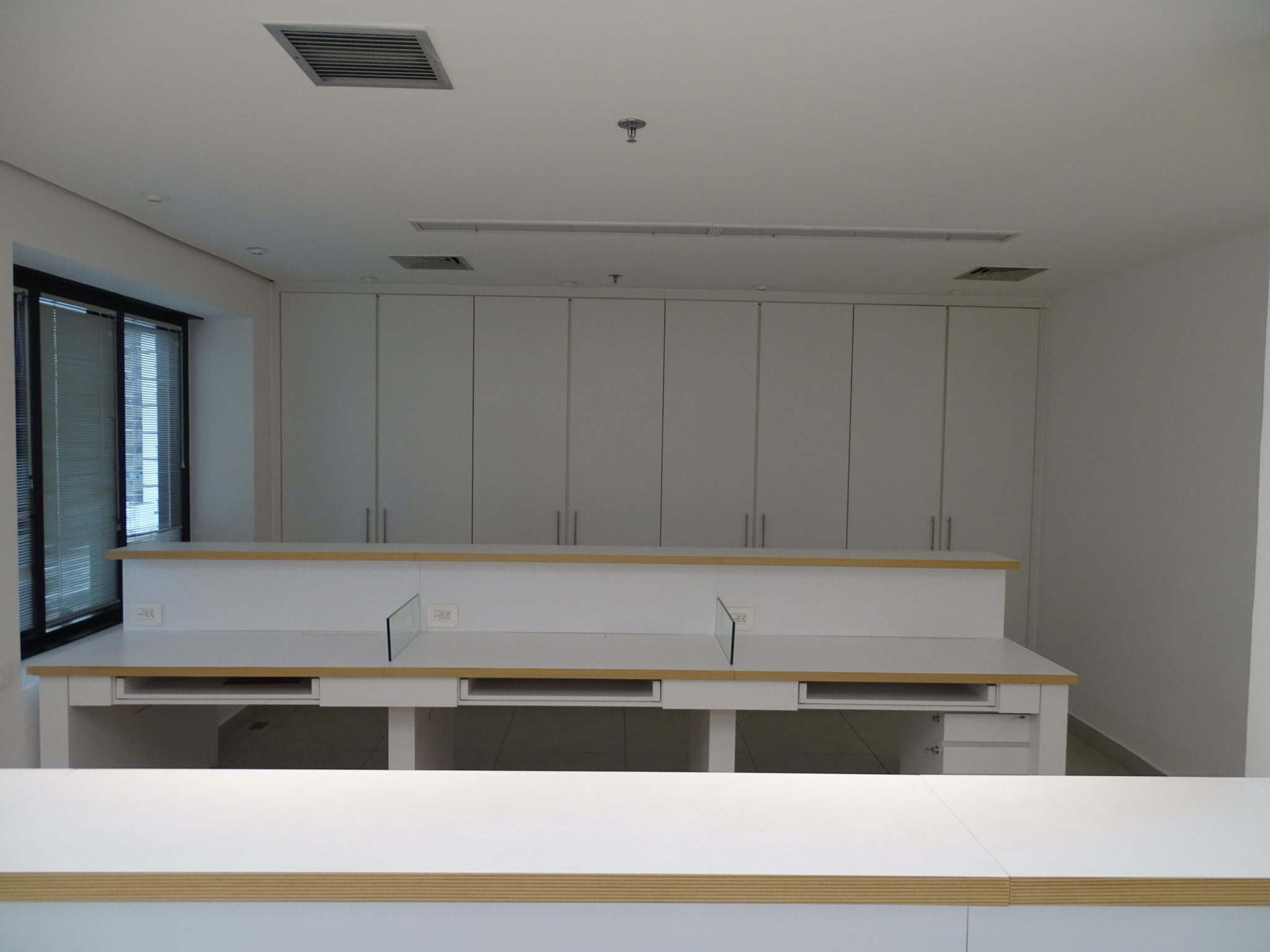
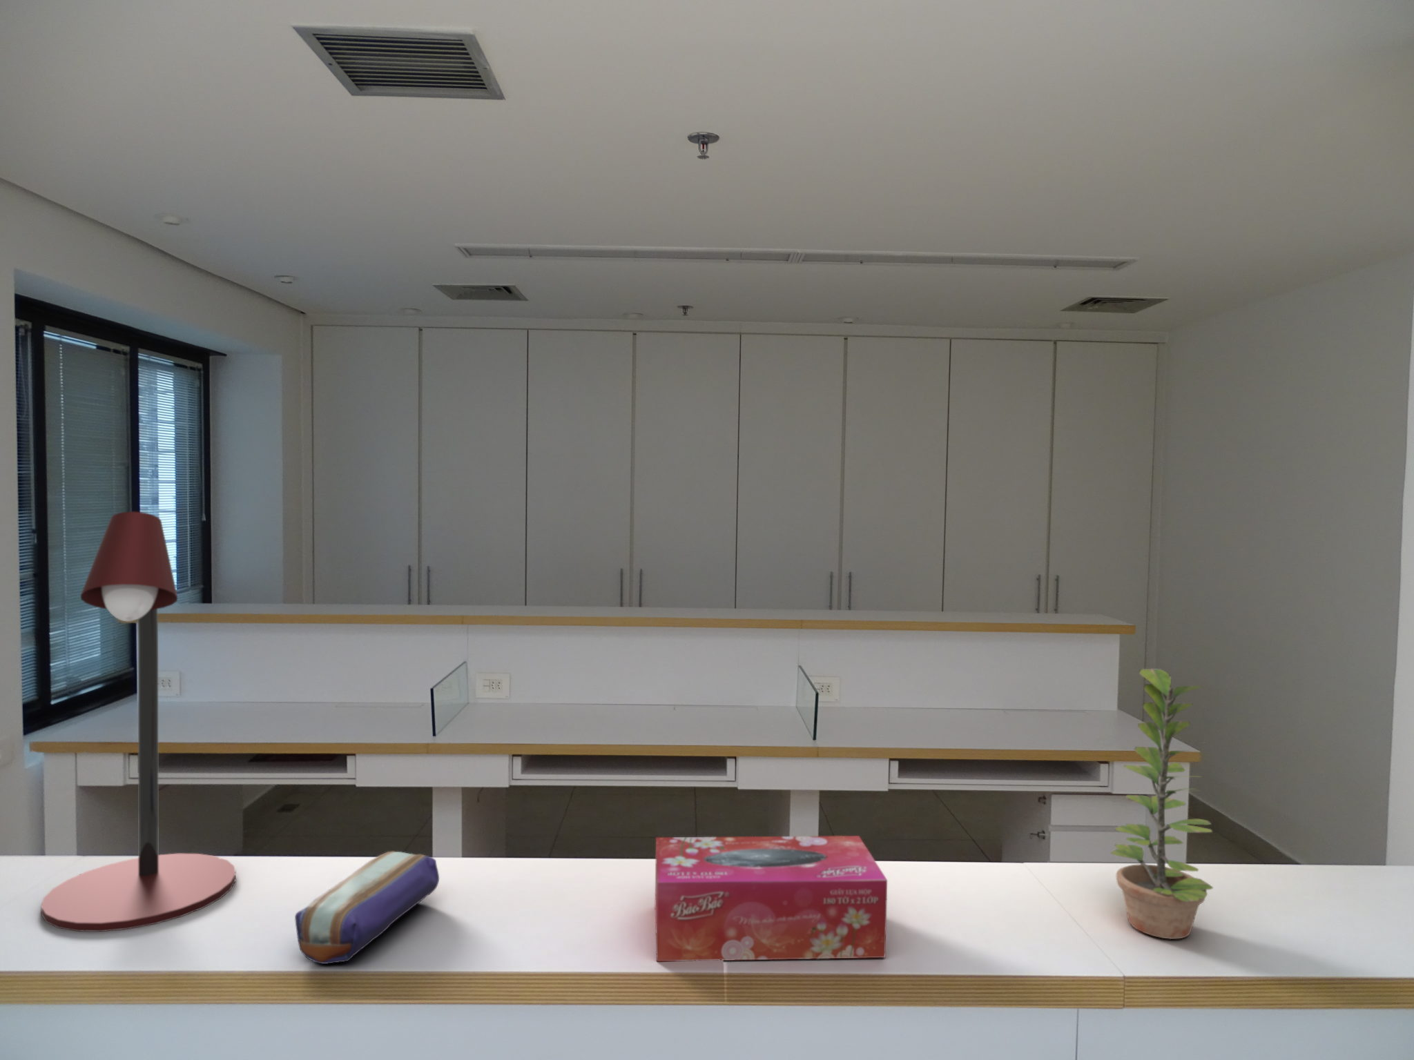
+ pencil case [294,851,440,964]
+ plant [1110,668,1215,940]
+ tissue box [654,835,887,962]
+ desk lamp [41,511,236,932]
